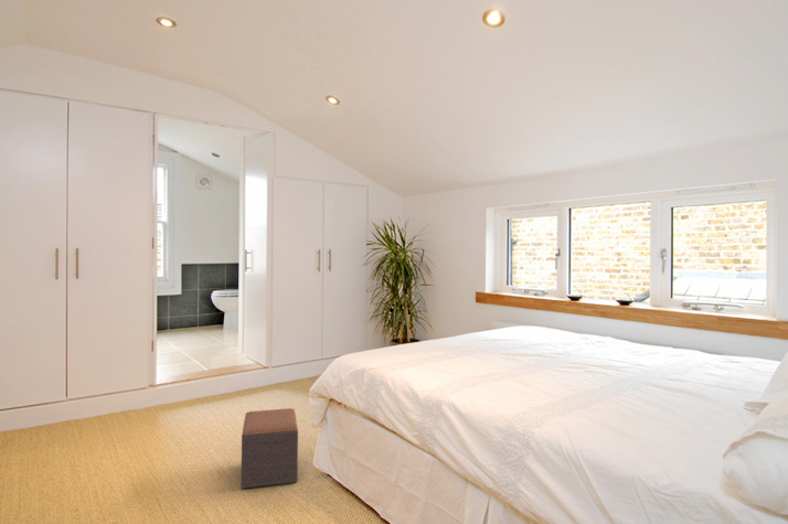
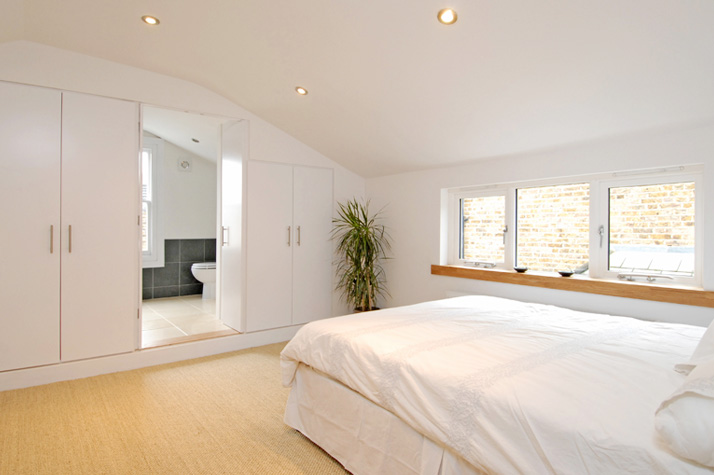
- footstool [241,407,299,490]
